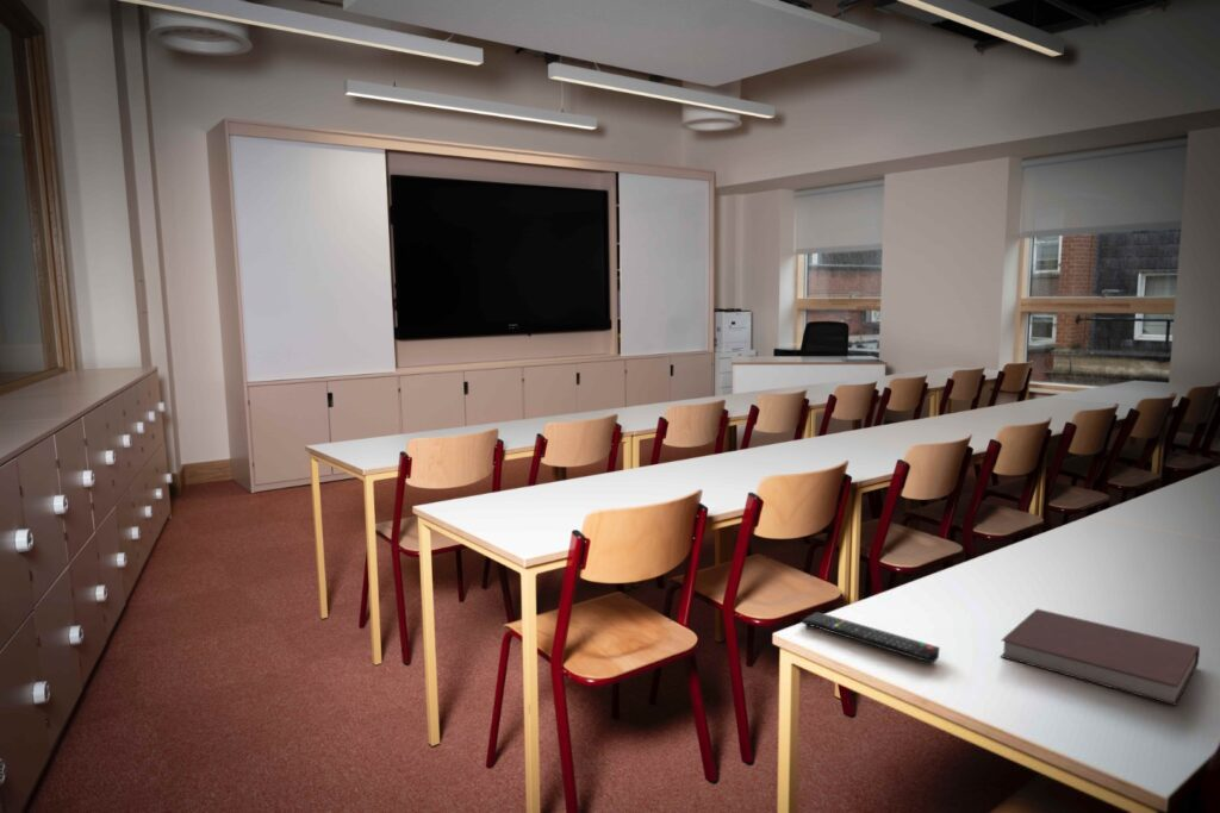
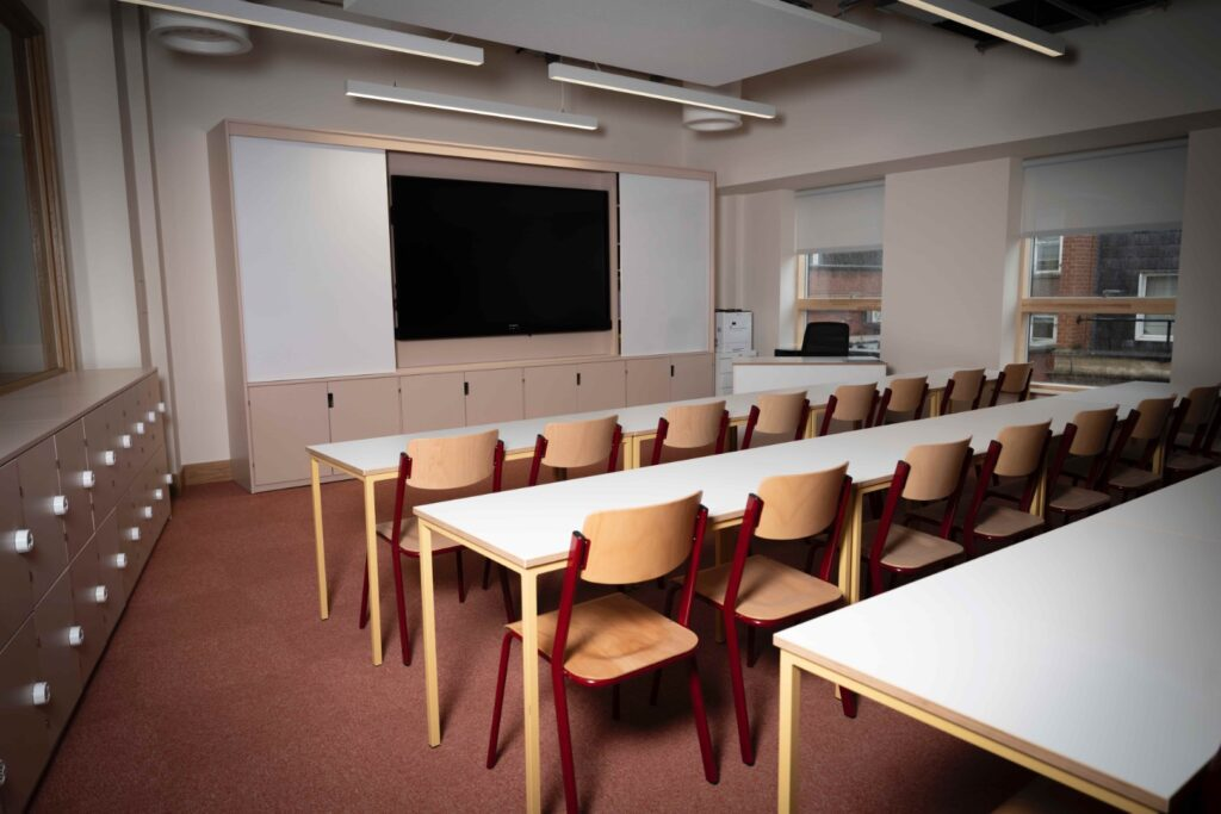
- notebook [1000,607,1201,707]
- remote control [801,611,941,664]
